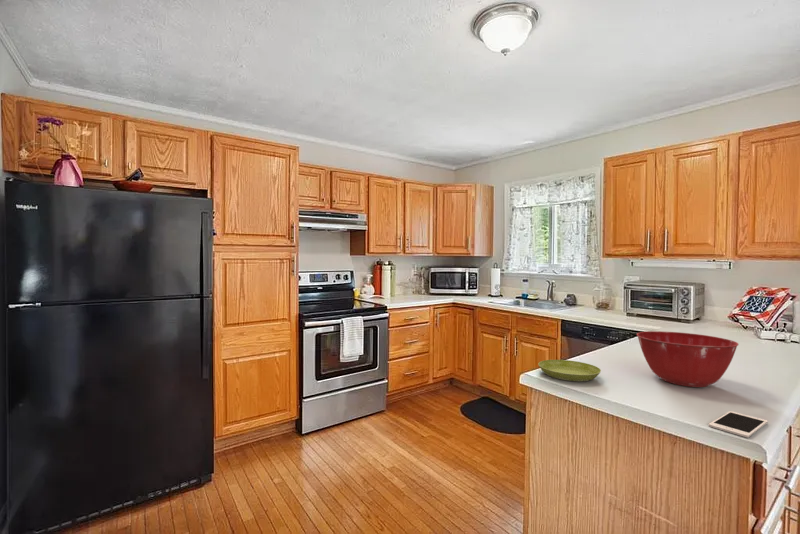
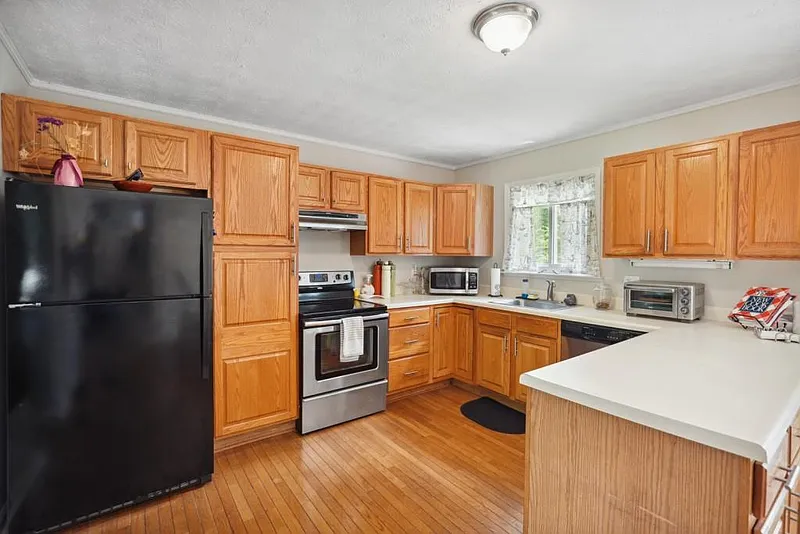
- cell phone [708,410,769,438]
- saucer [537,359,602,382]
- mixing bowl [636,330,740,388]
